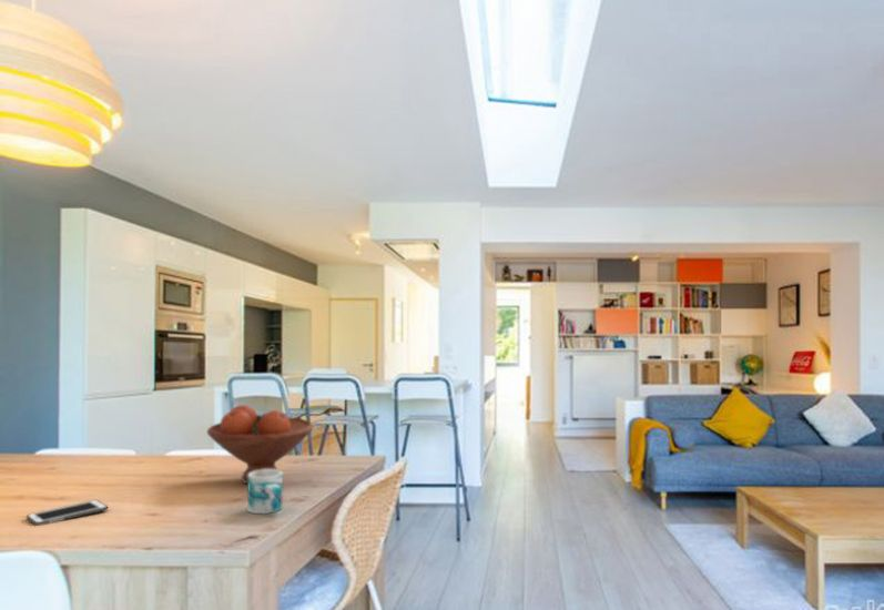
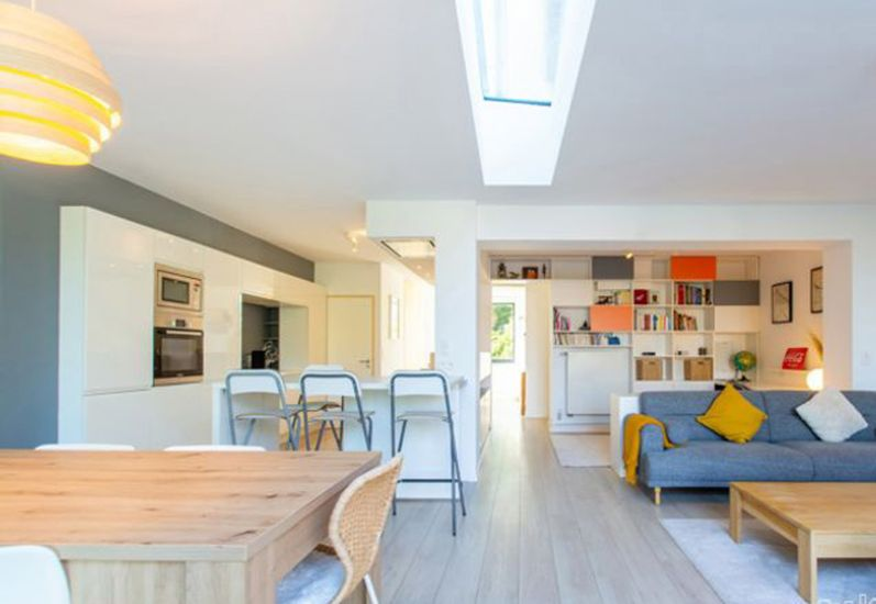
- cell phone [26,499,109,527]
- mug [246,469,284,515]
- fruit bowl [206,404,315,485]
